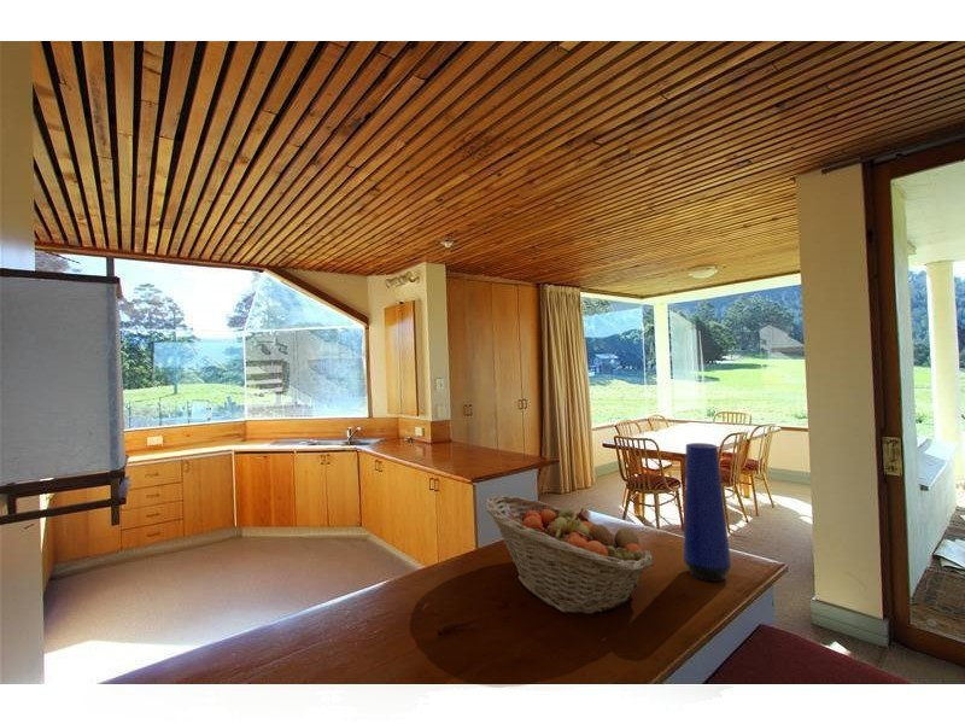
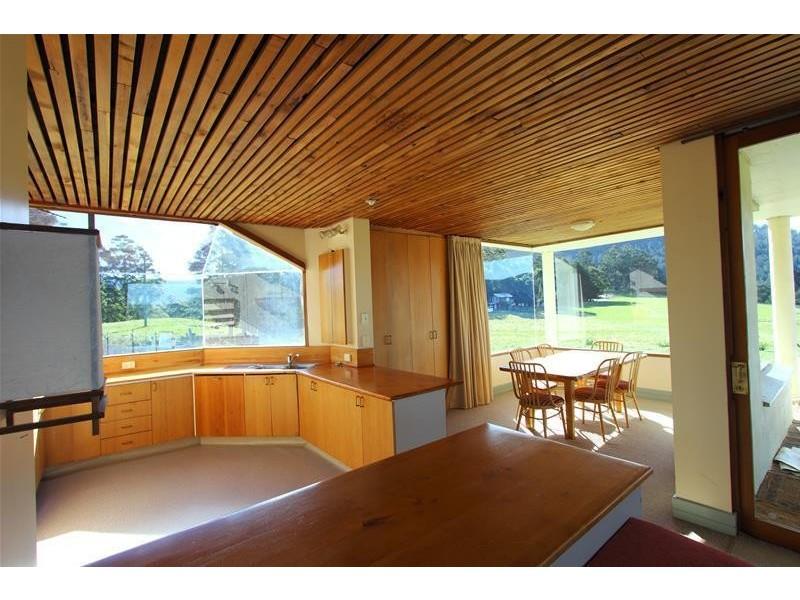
- fruit basket [485,495,655,615]
- vase [683,442,732,583]
